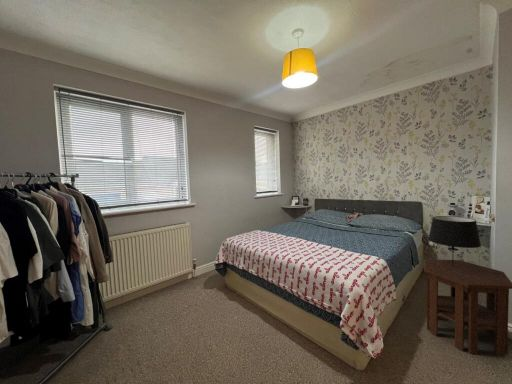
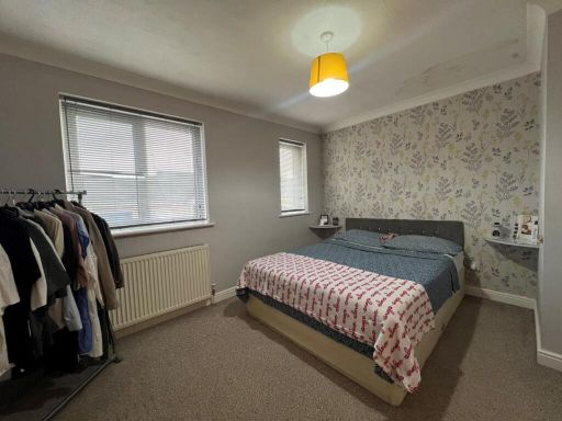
- side table [423,258,512,357]
- table lamp [427,215,482,267]
